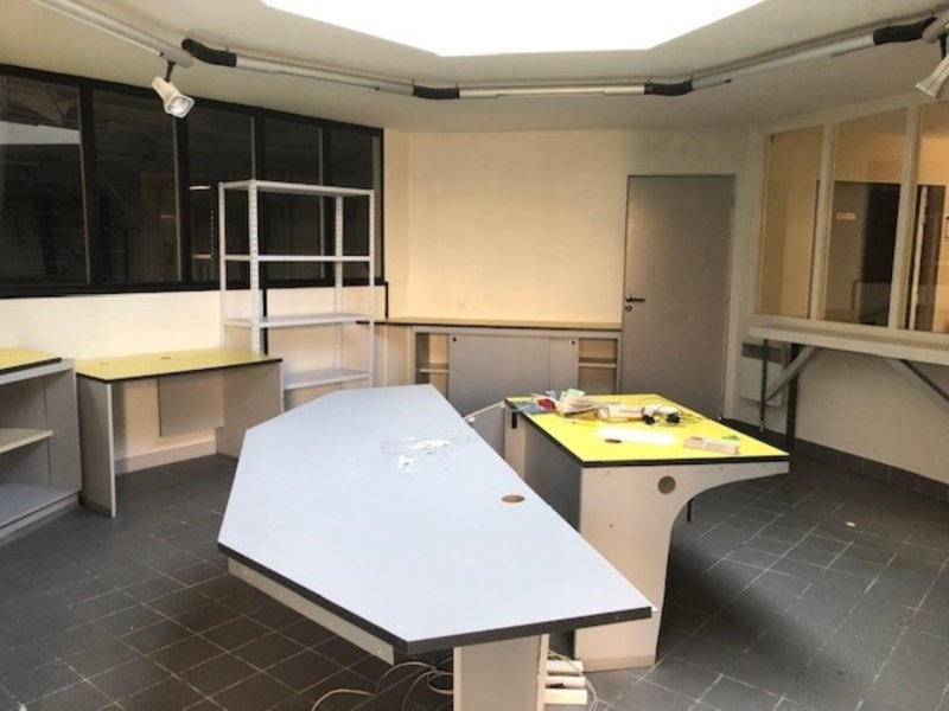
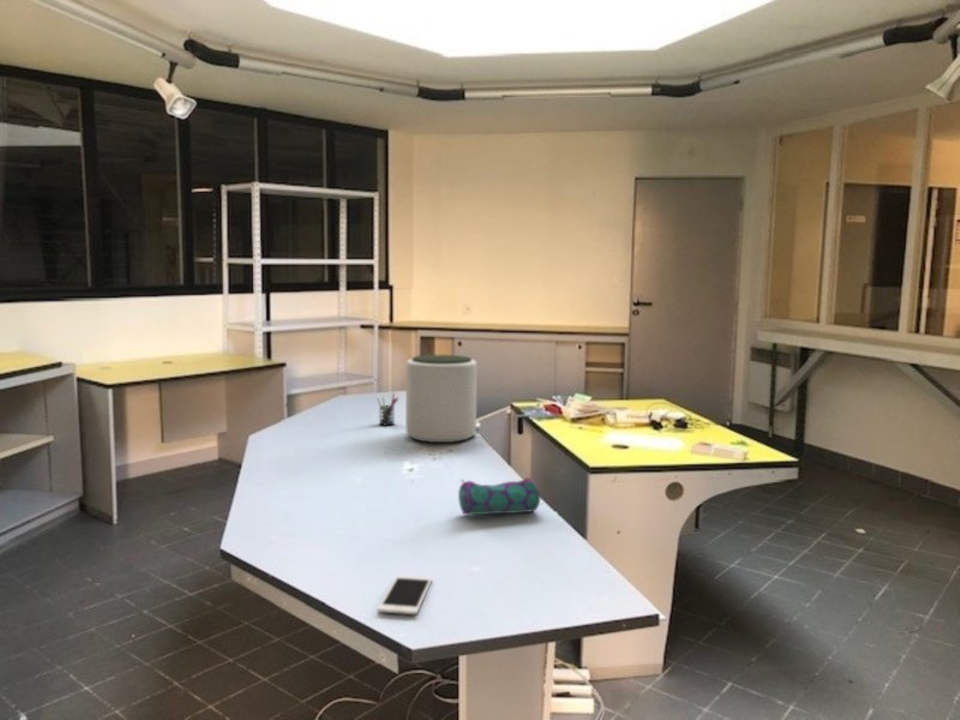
+ pencil case [457,476,541,516]
+ pen holder [376,392,400,427]
+ cell phone [377,575,433,616]
+ plant pot [404,354,479,444]
